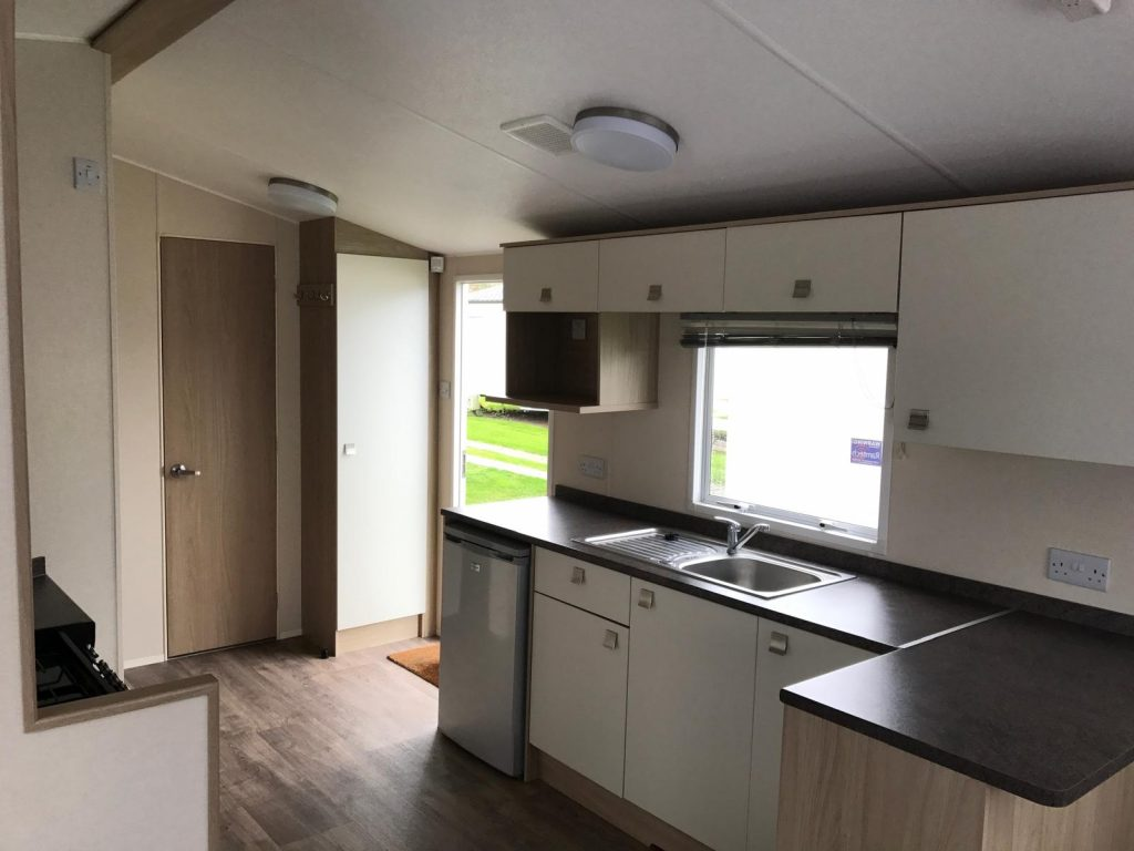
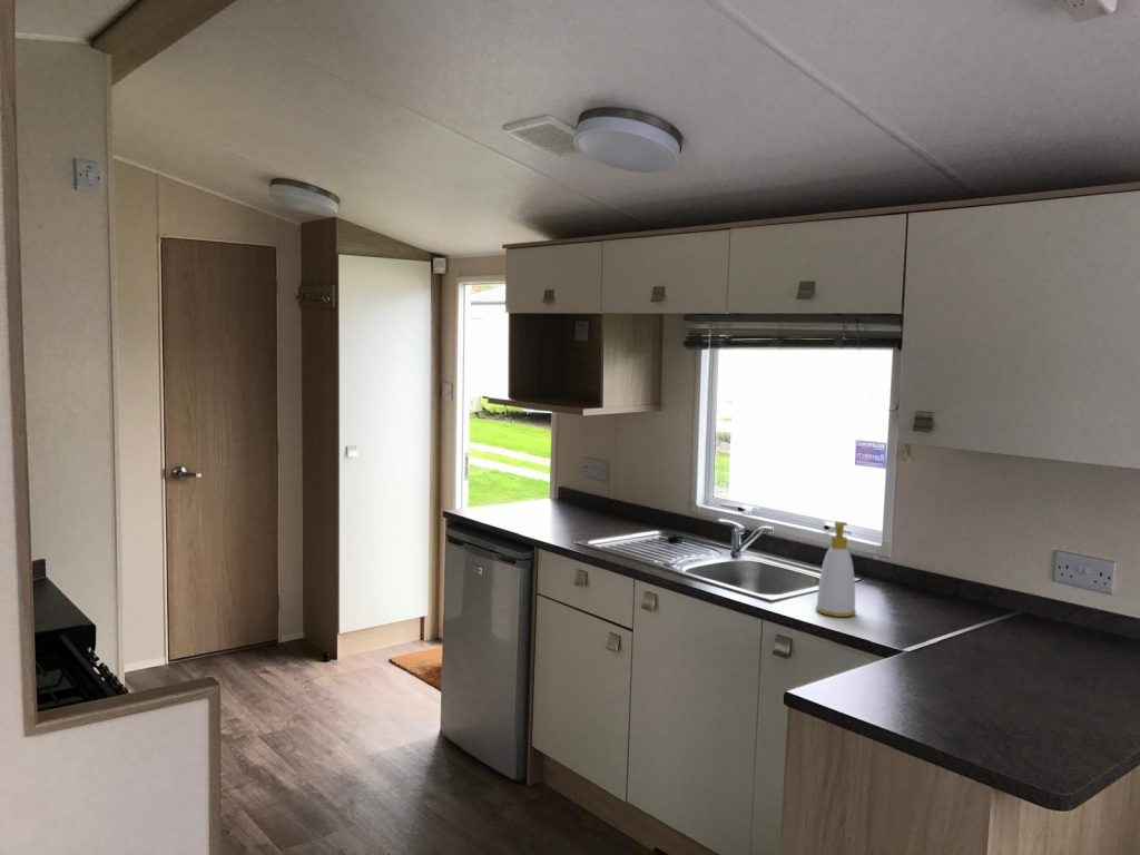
+ soap bottle [815,520,857,618]
